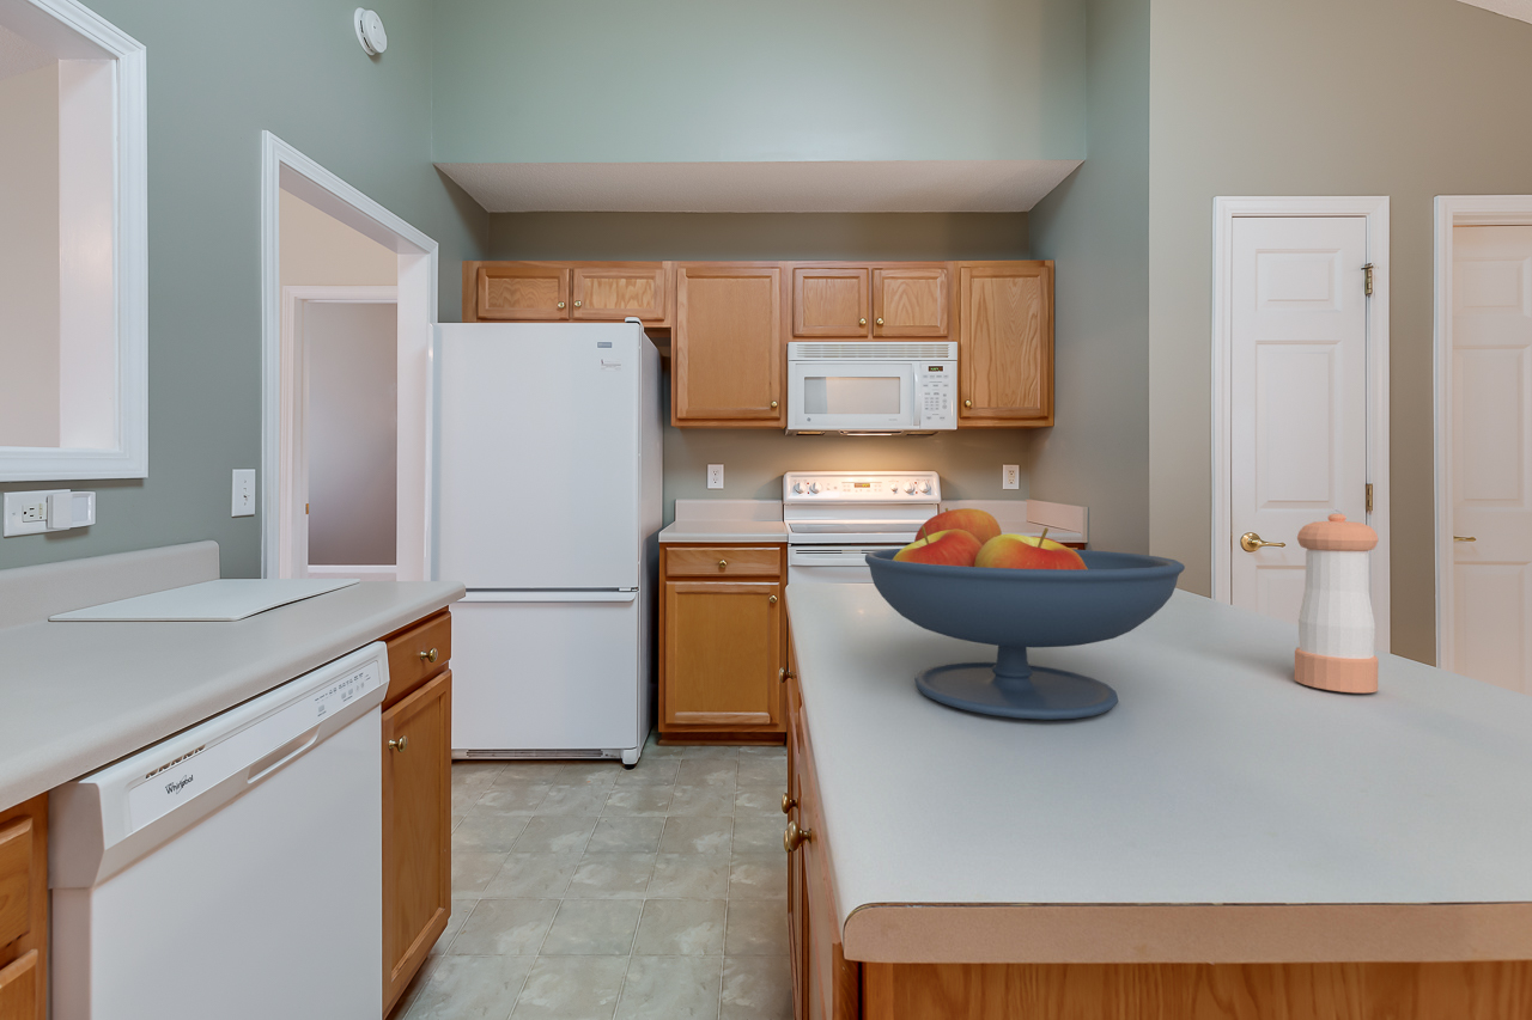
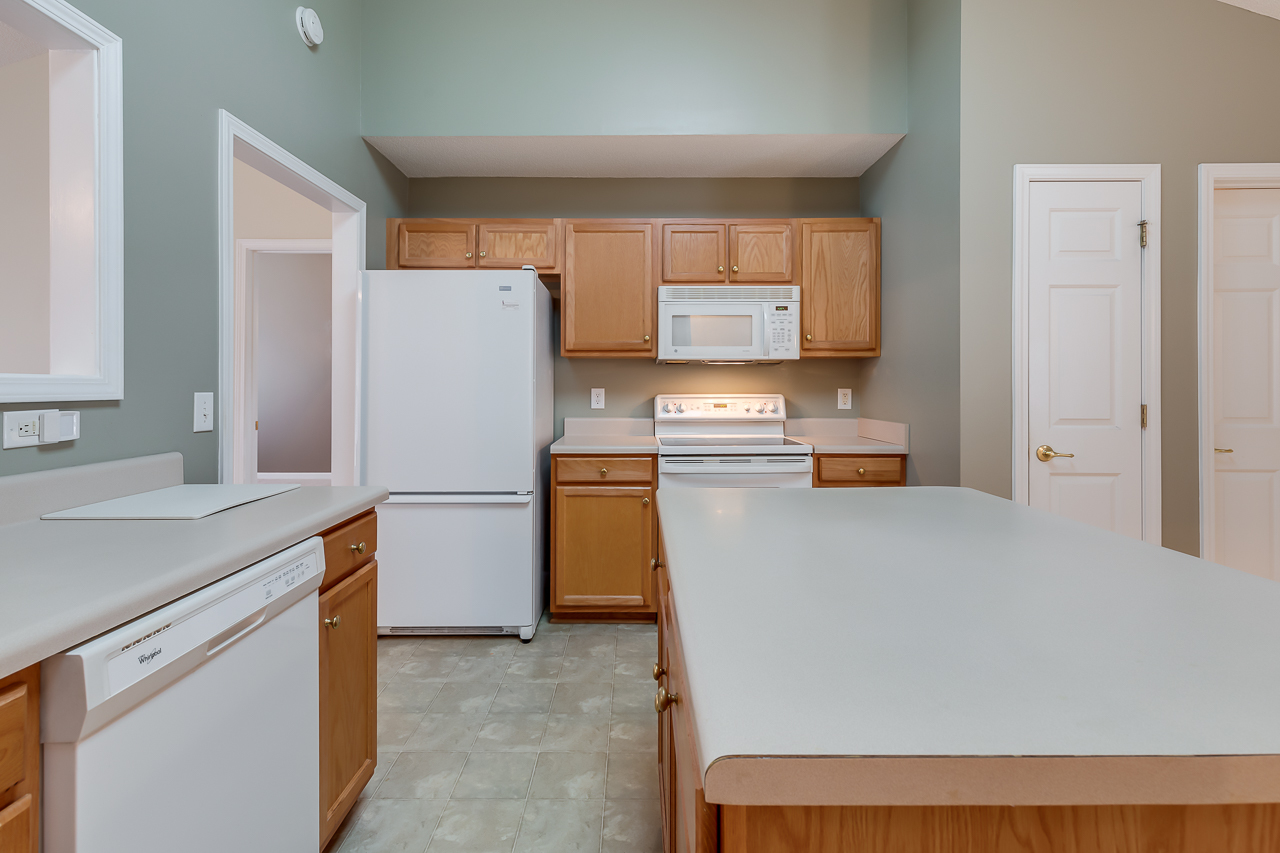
- fruit bowl [864,507,1186,721]
- pepper shaker [1294,513,1380,694]
